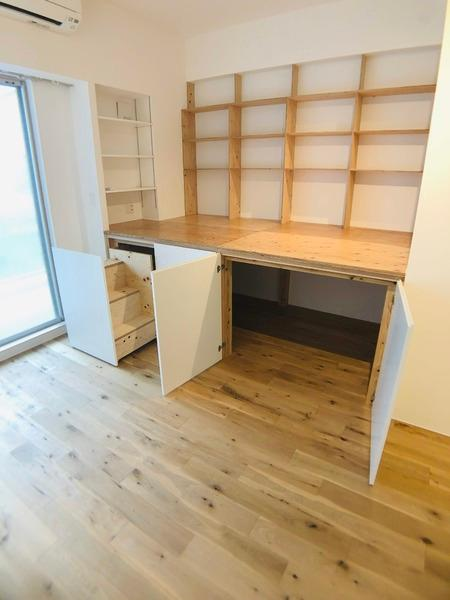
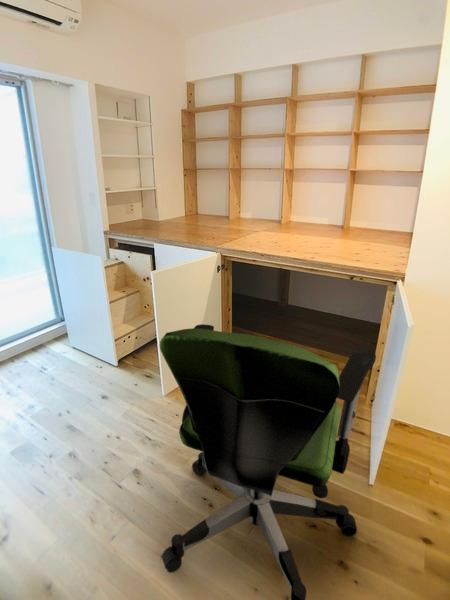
+ office chair [159,323,377,600]
